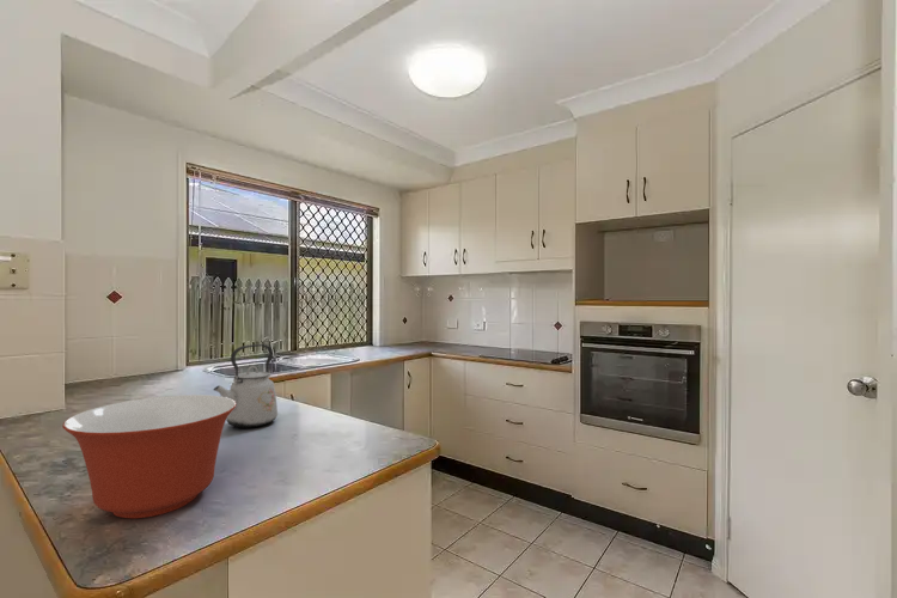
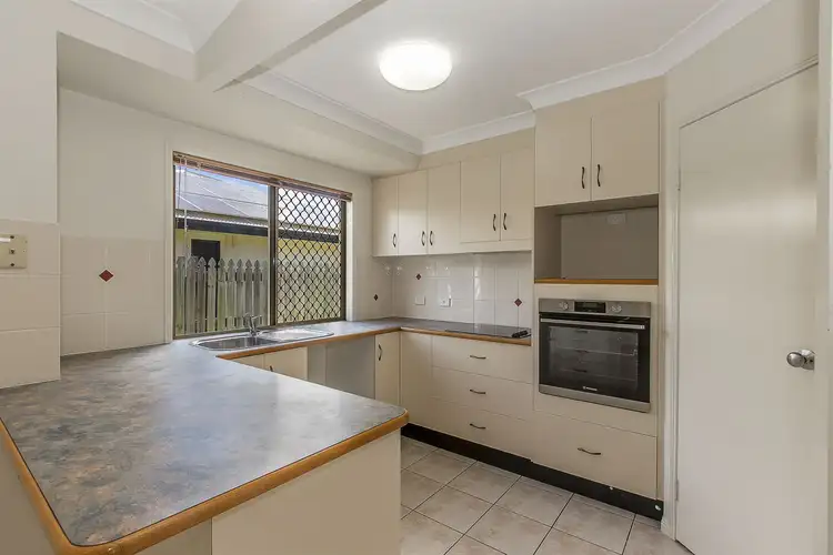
- mixing bowl [61,393,237,519]
- kettle [212,343,279,428]
